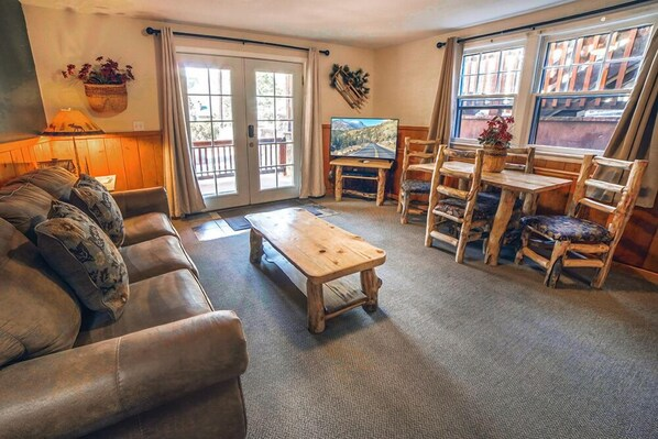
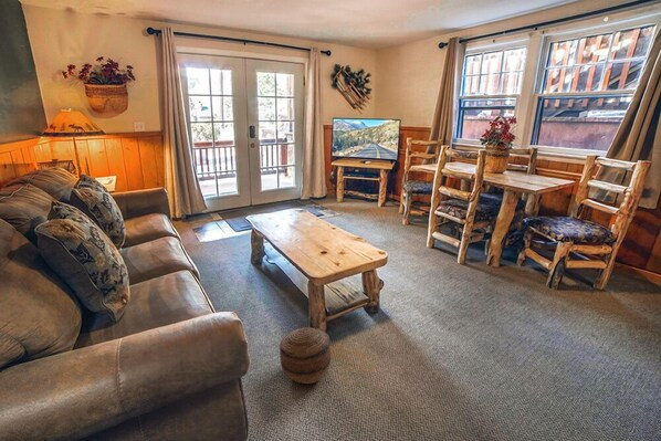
+ basket [279,326,332,385]
